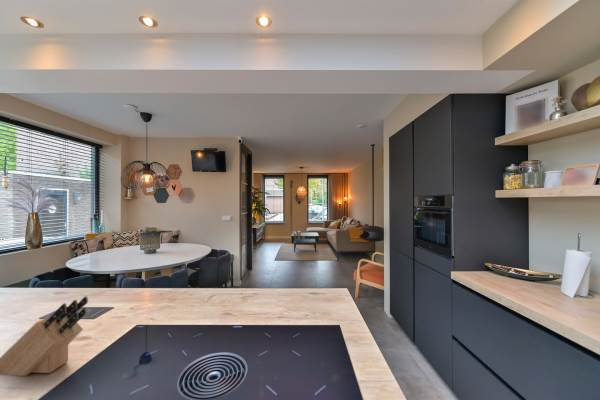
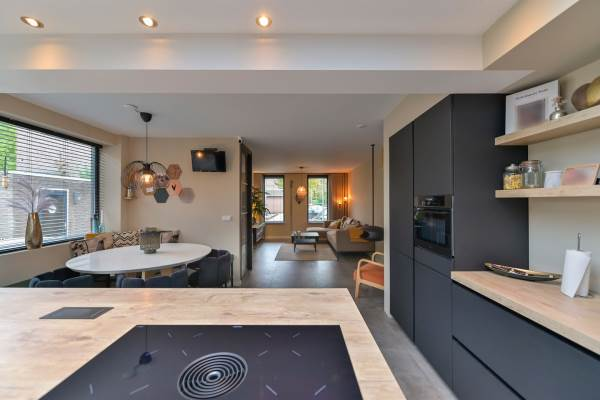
- knife block [0,295,89,377]
